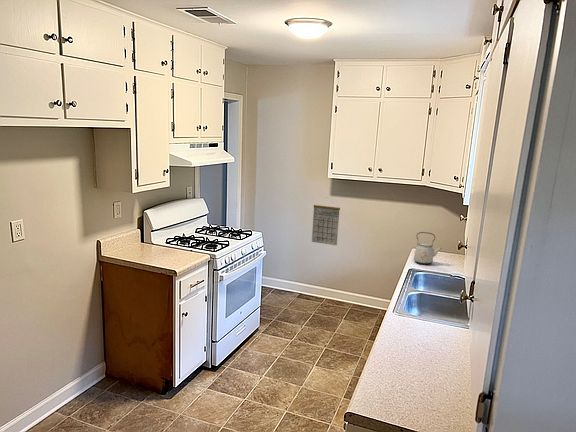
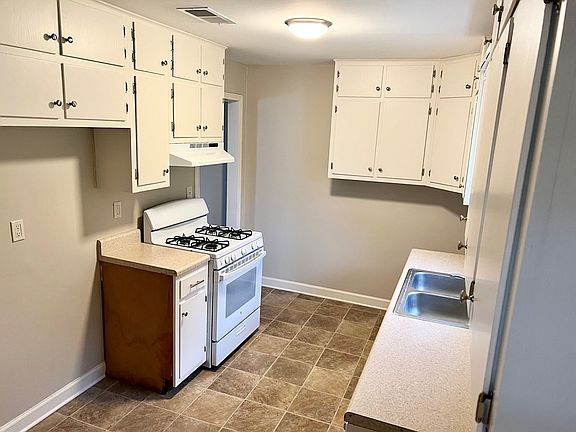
- calendar [311,197,341,246]
- kettle [413,231,442,265]
